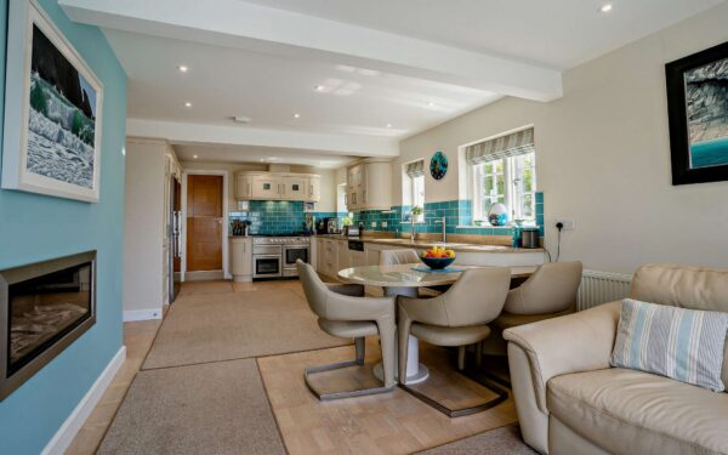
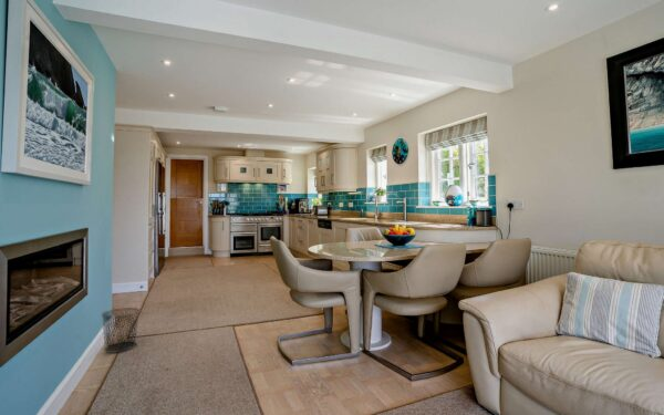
+ waste bin [101,307,141,354]
